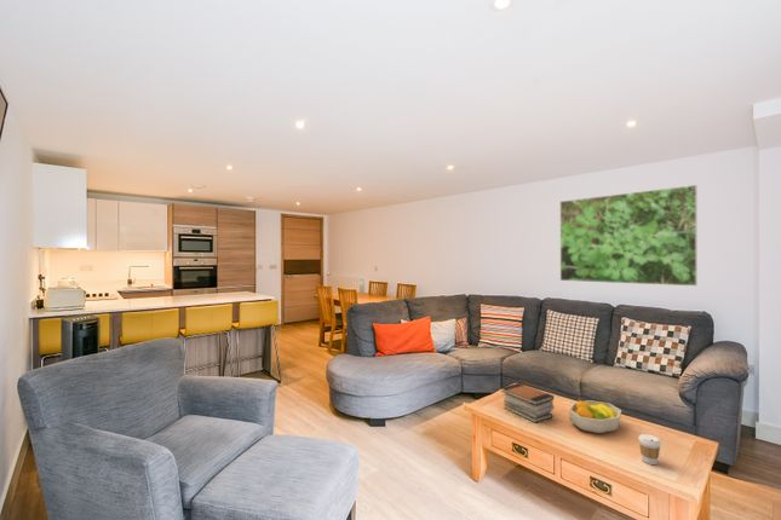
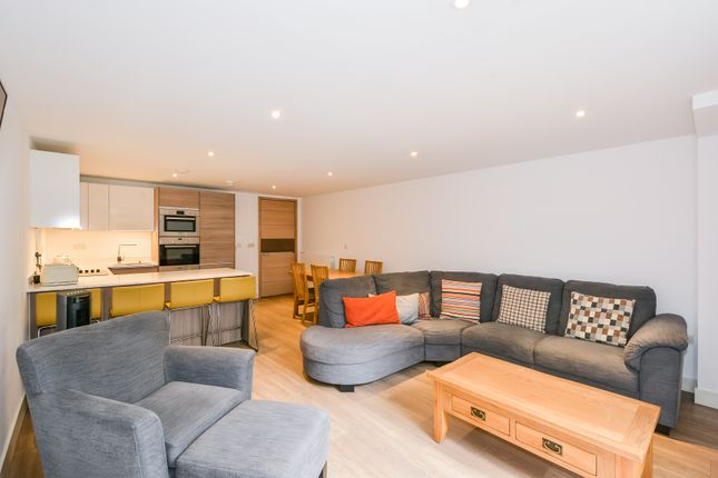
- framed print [559,184,699,287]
- coffee cup [638,433,662,466]
- fruit bowl [568,399,622,434]
- book stack [500,382,555,424]
